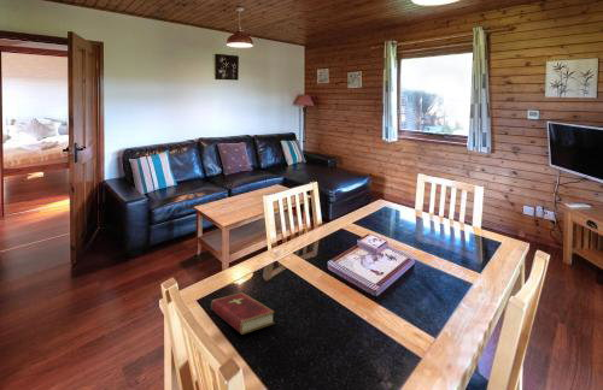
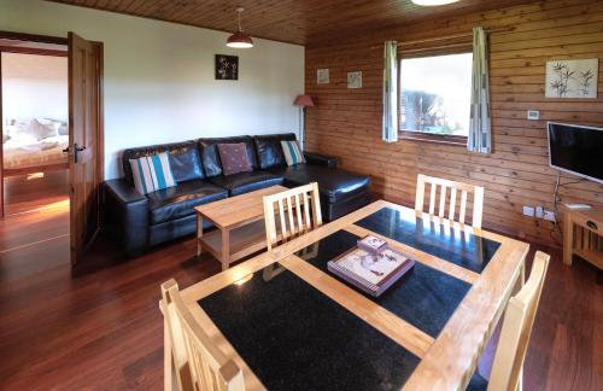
- hardcover book [210,291,276,336]
